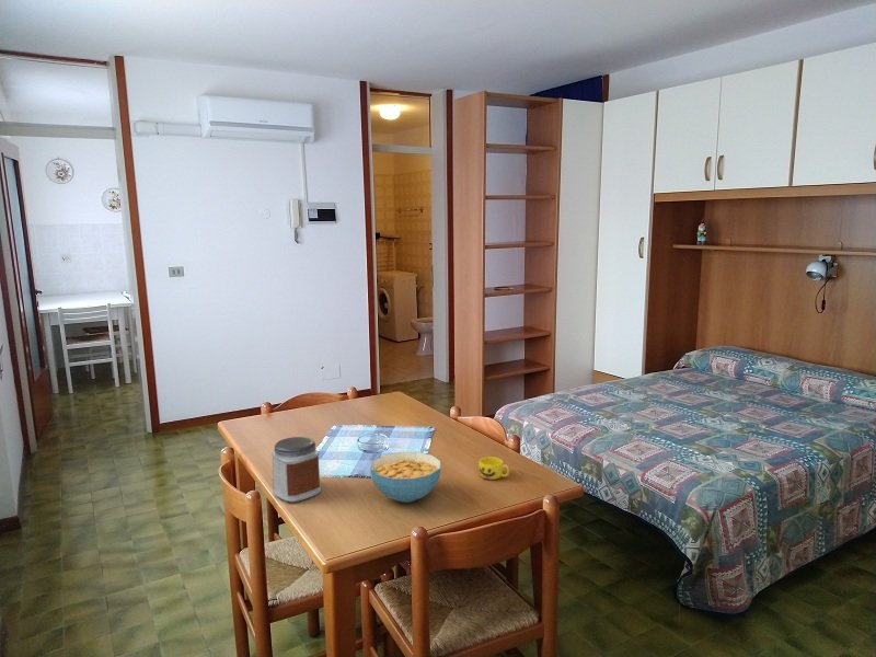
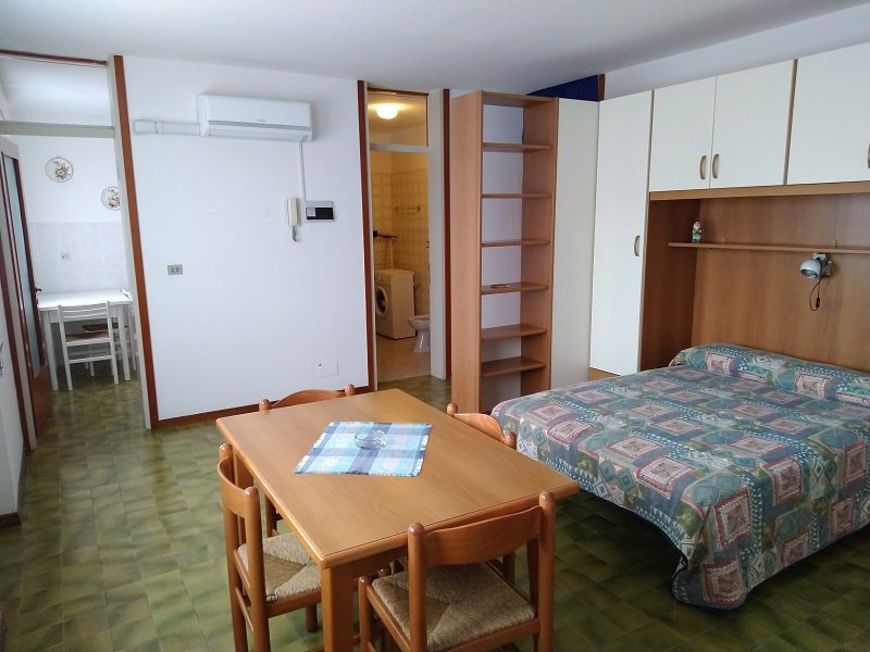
- cup [477,456,510,481]
- cereal bowl [369,451,442,504]
- jar [270,436,322,503]
